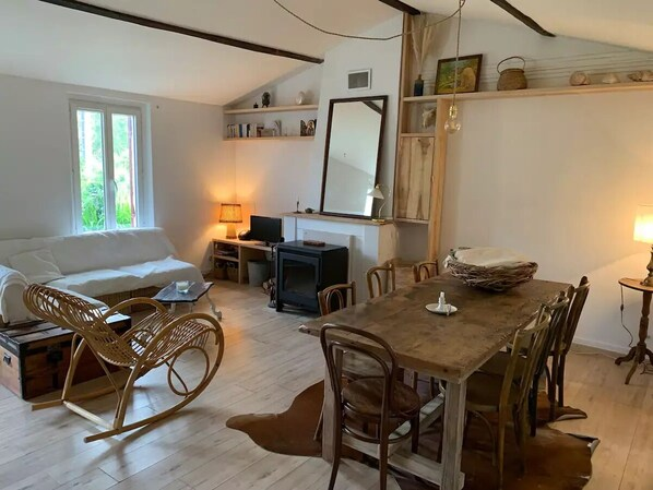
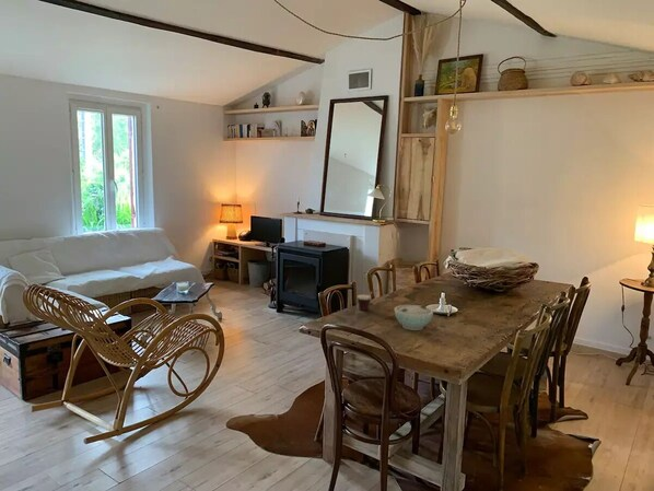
+ cup [357,289,381,312]
+ bowl [394,304,434,331]
